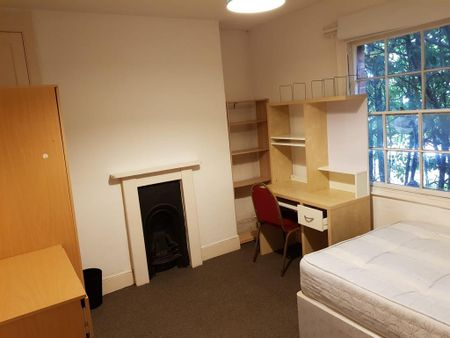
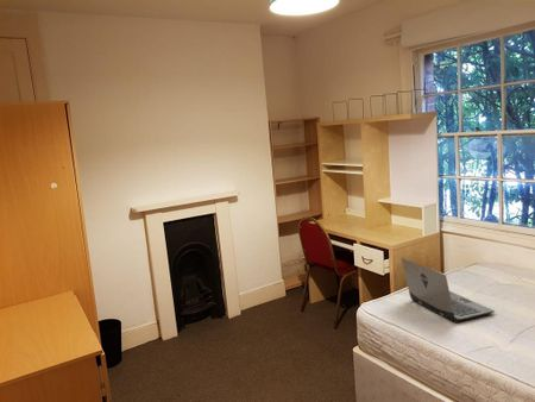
+ laptop [401,257,496,324]
